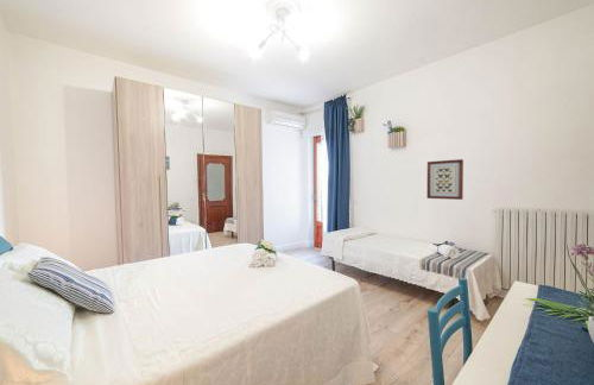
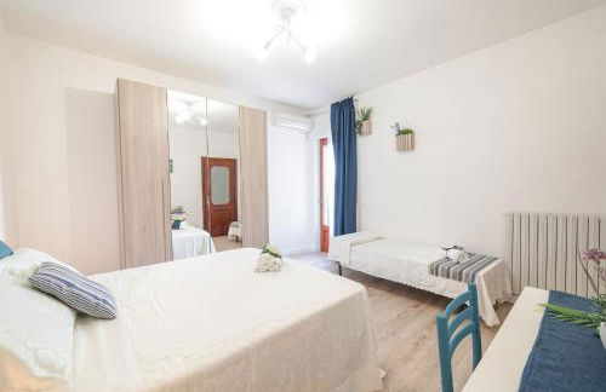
- wall art [425,158,465,201]
